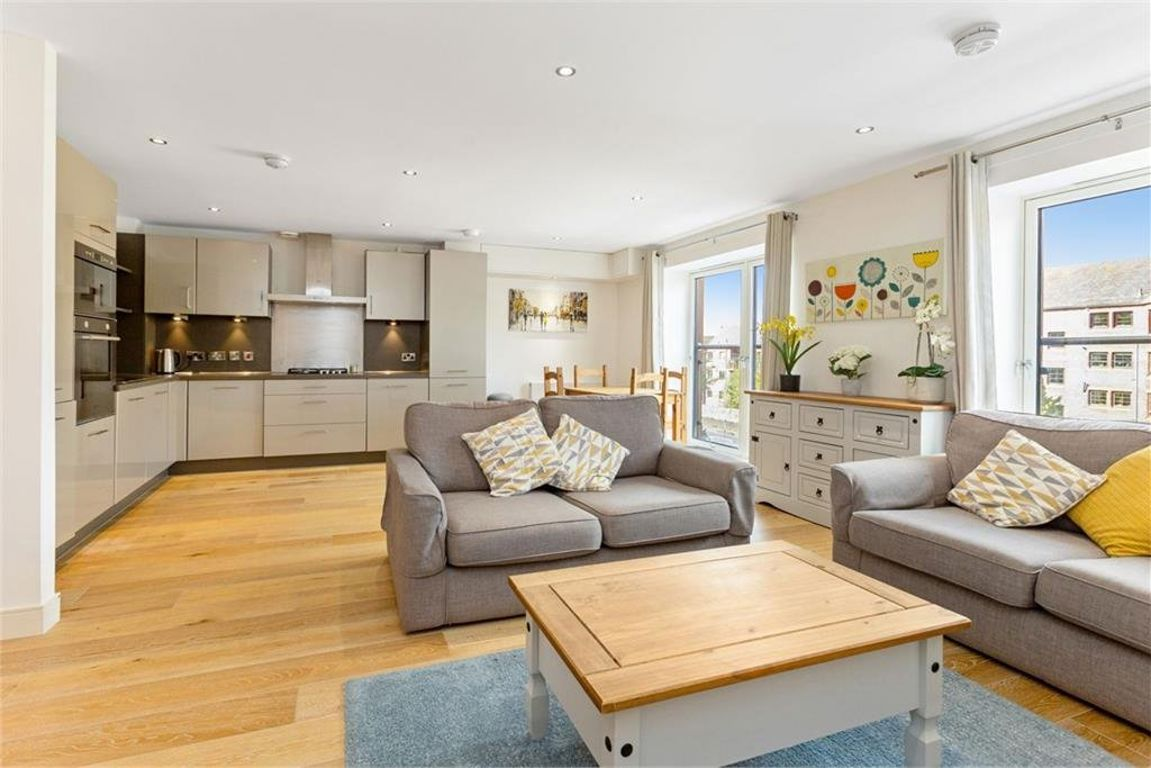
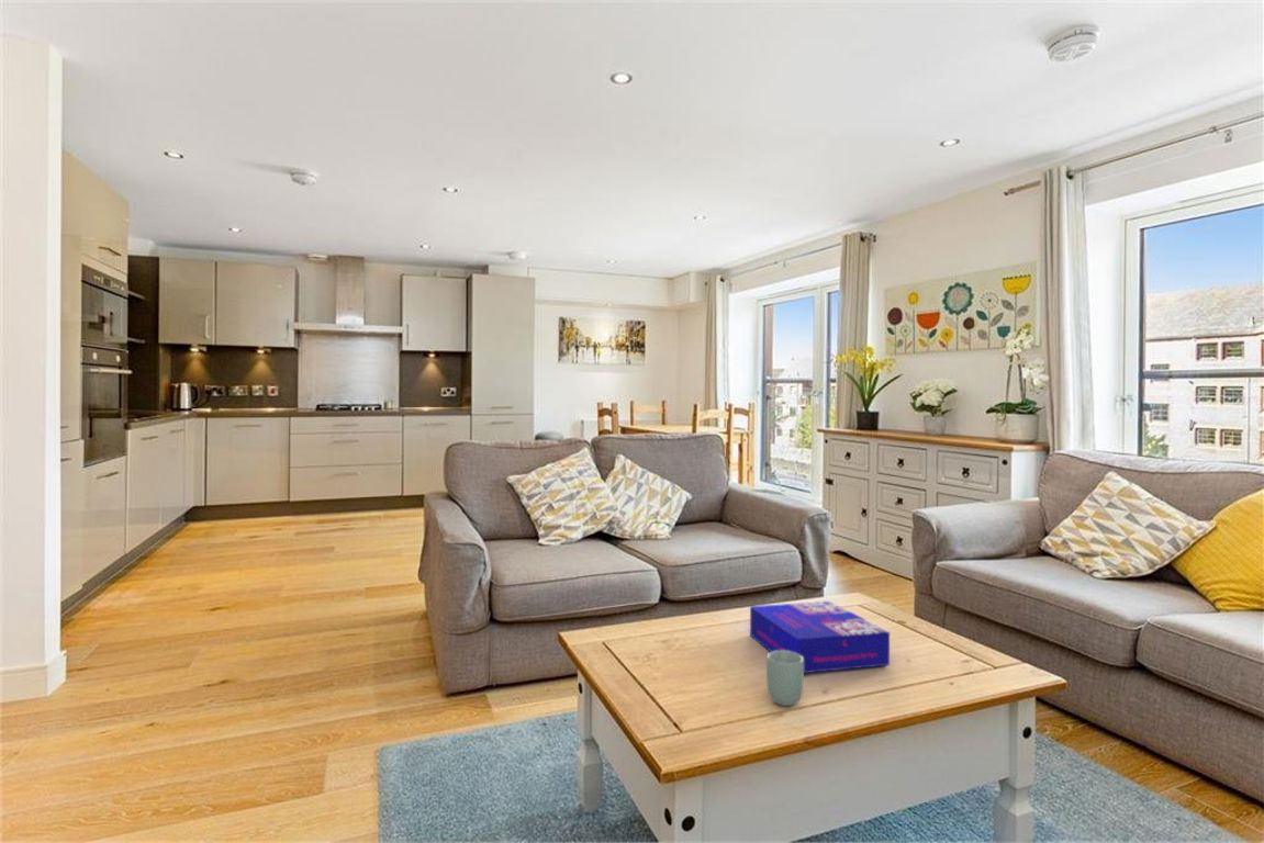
+ cup [765,651,805,707]
+ board game [749,600,891,674]
